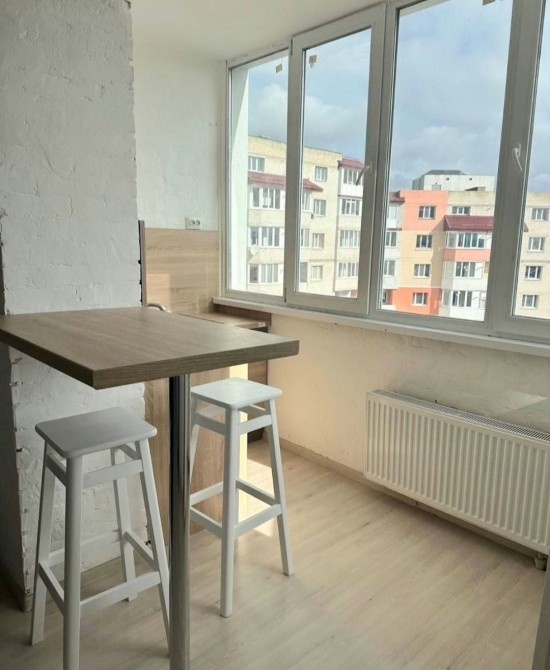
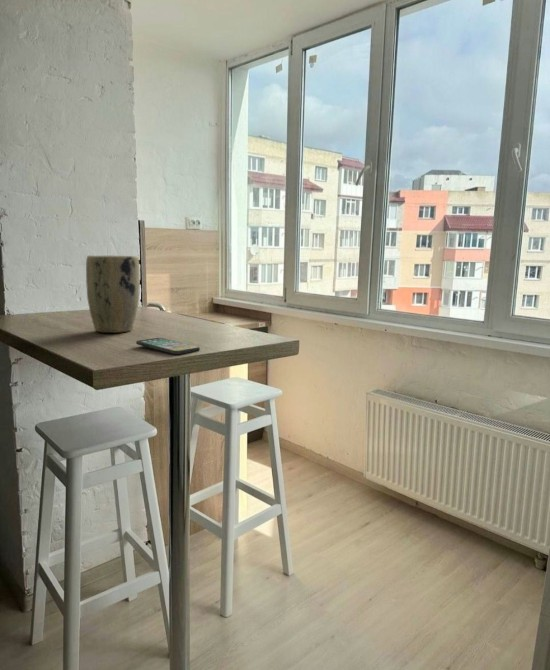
+ plant pot [85,254,141,334]
+ smartphone [135,337,201,355]
